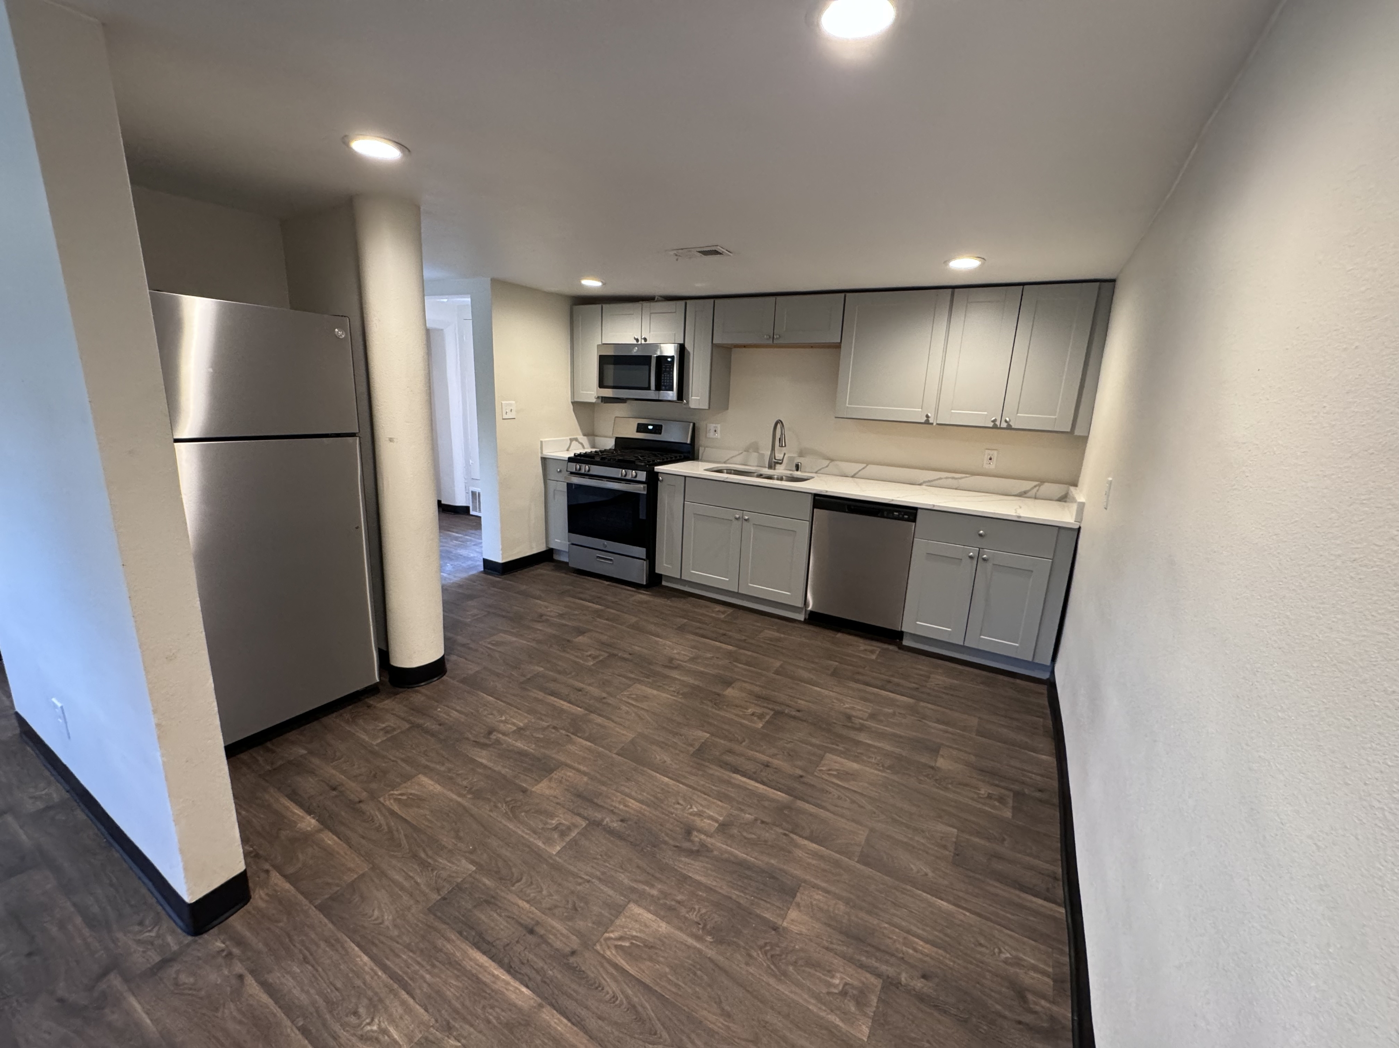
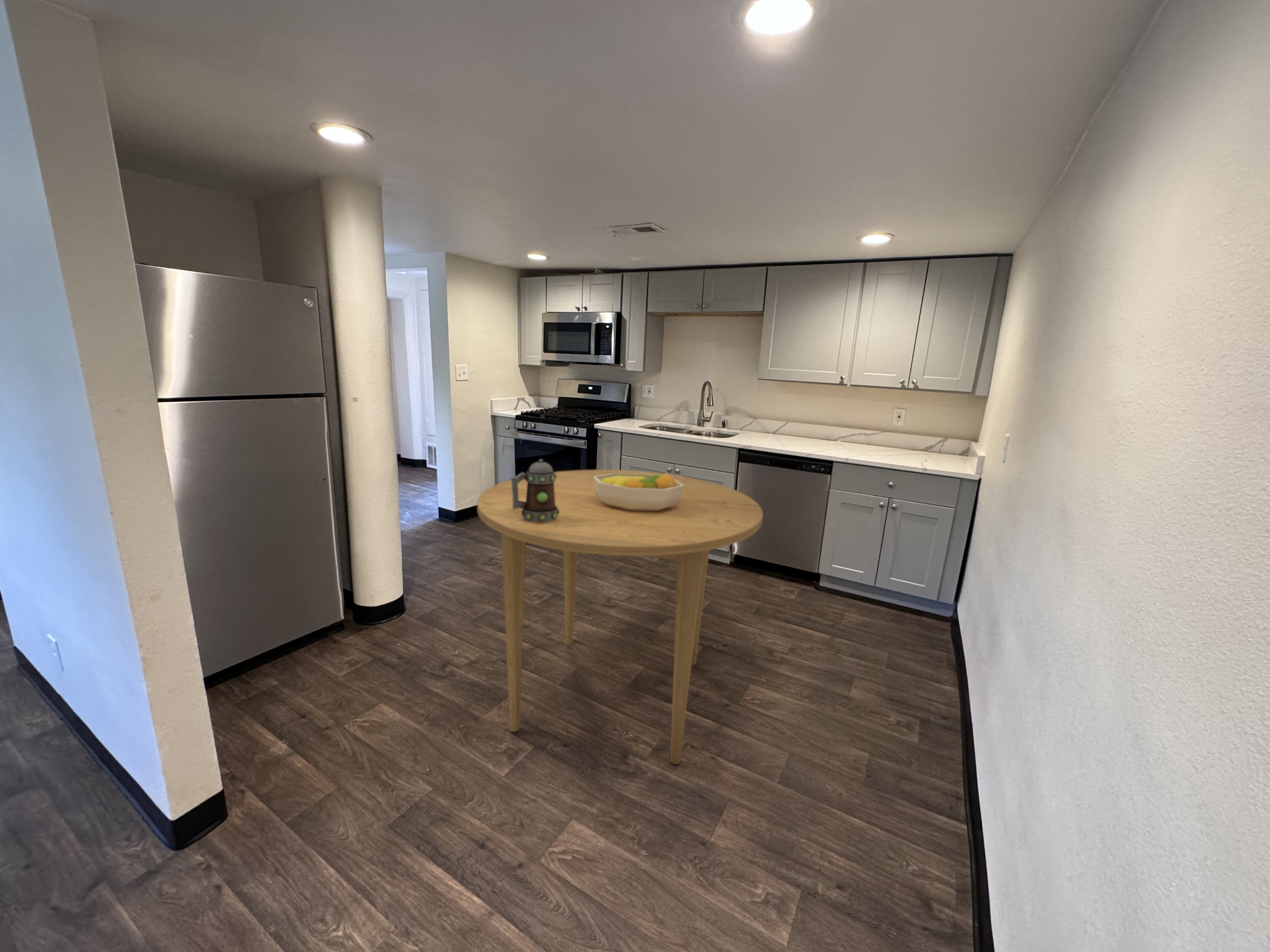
+ mug [510,459,560,523]
+ fruit bowl [594,473,684,512]
+ dining table [477,469,763,765]
